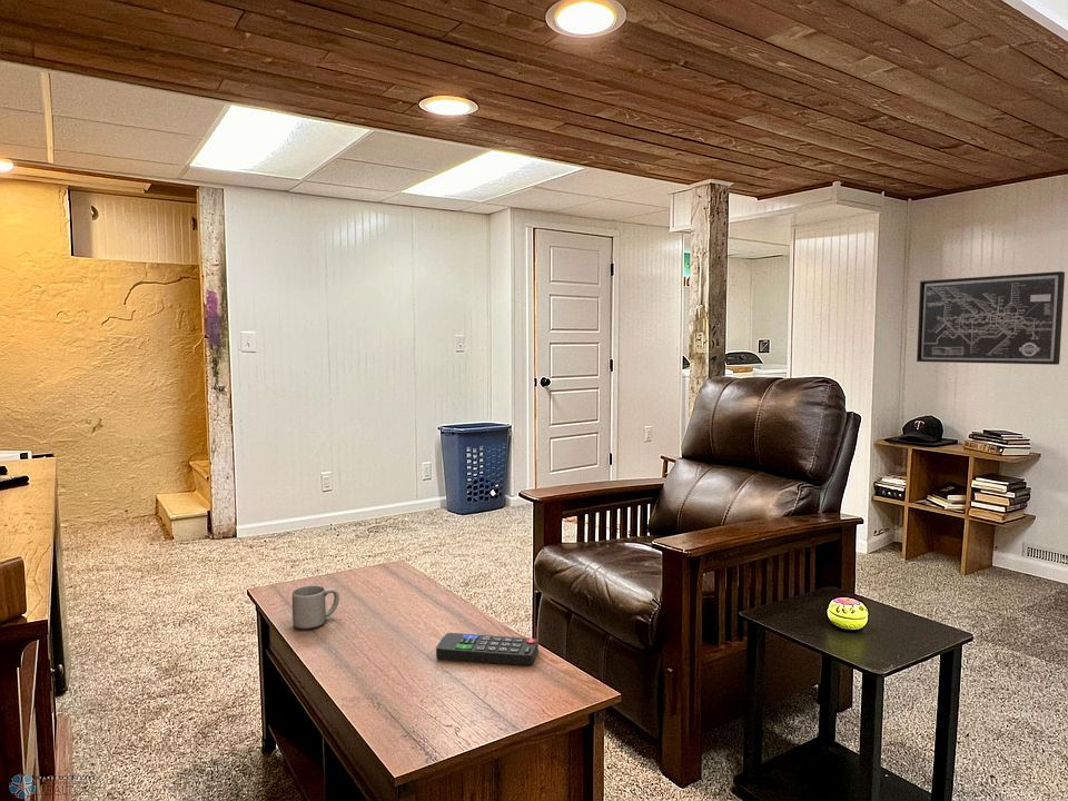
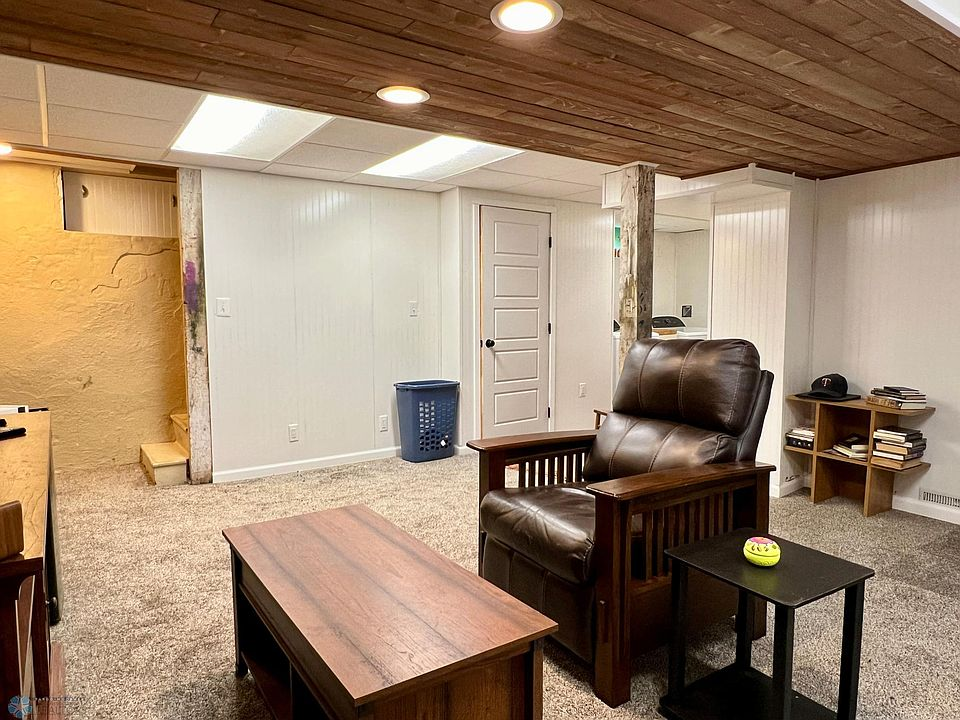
- remote control [435,632,540,666]
- wall art [916,270,1066,366]
- mug [290,584,340,631]
